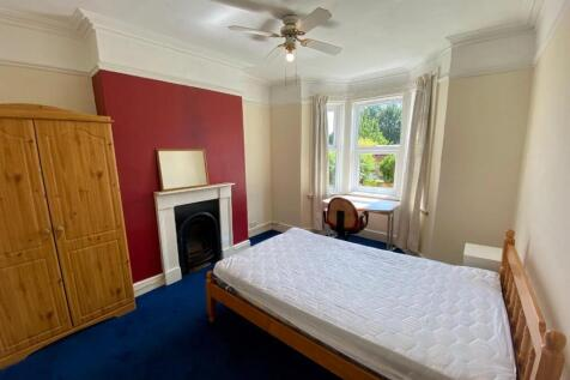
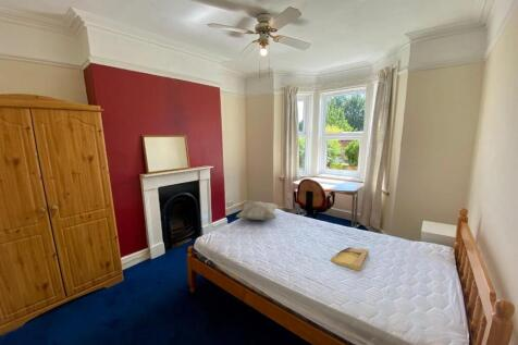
+ decorative pillow [235,200,279,221]
+ tray [330,246,370,272]
